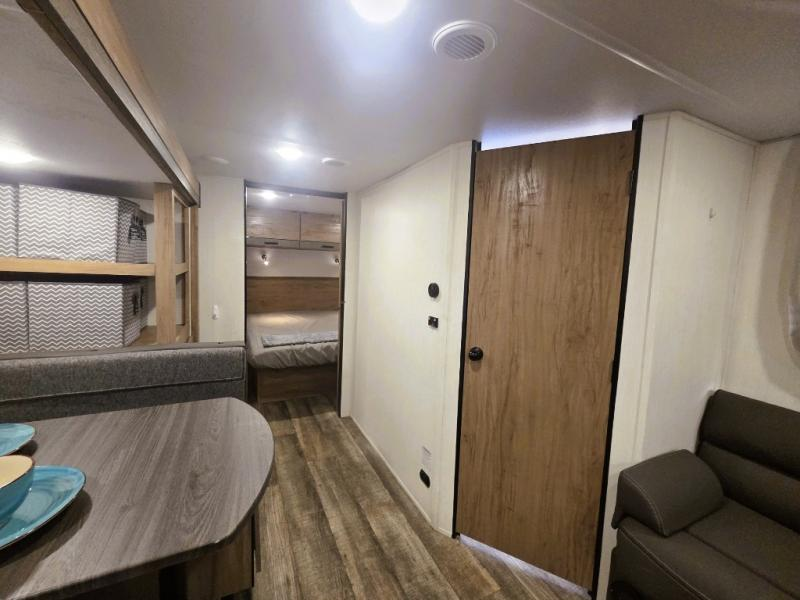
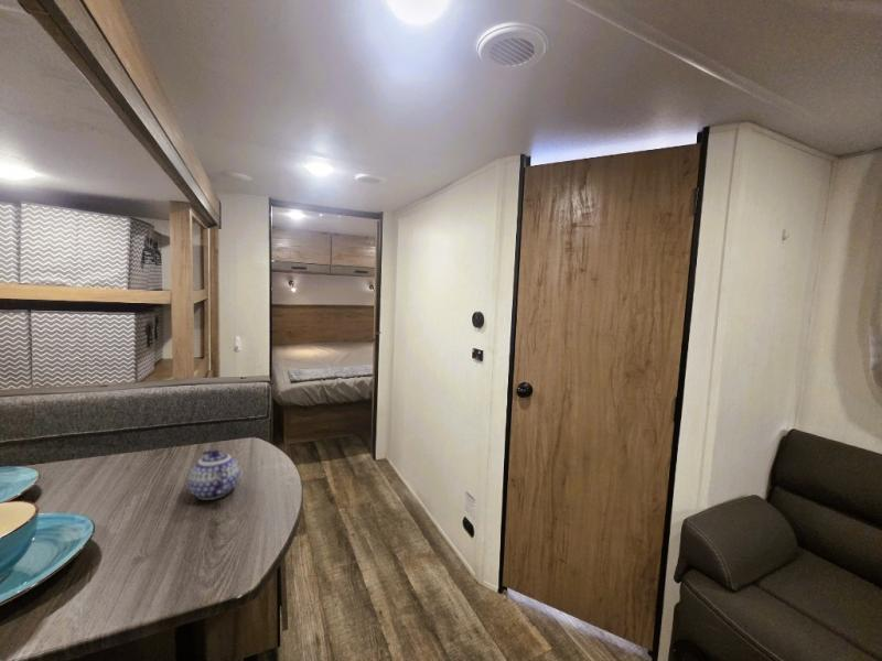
+ teapot [186,448,240,501]
